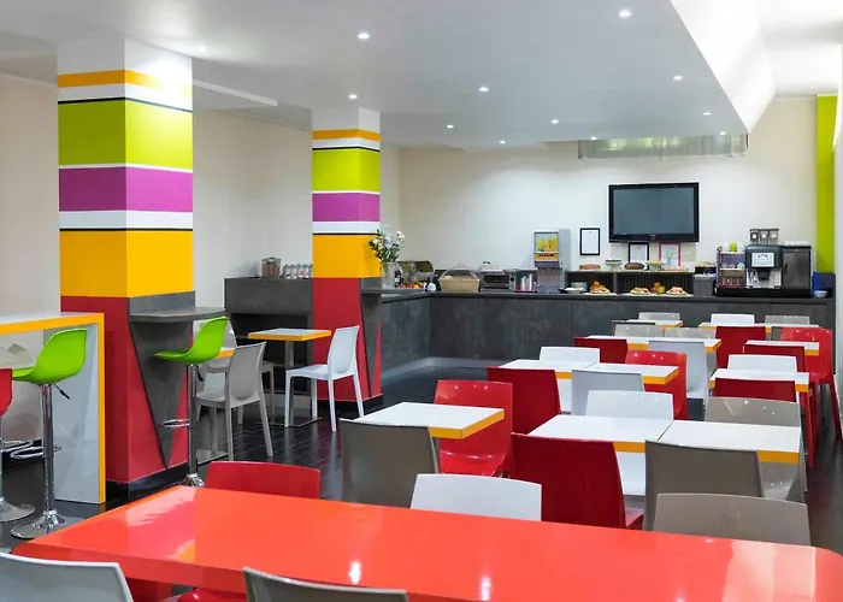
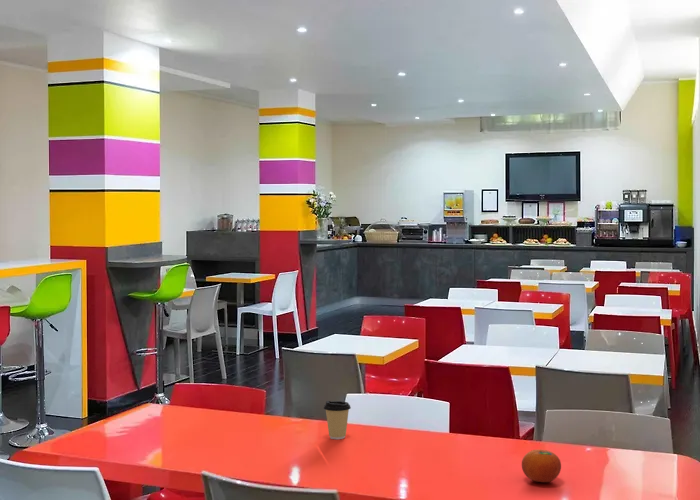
+ coffee cup [323,400,352,440]
+ fruit [521,449,562,483]
